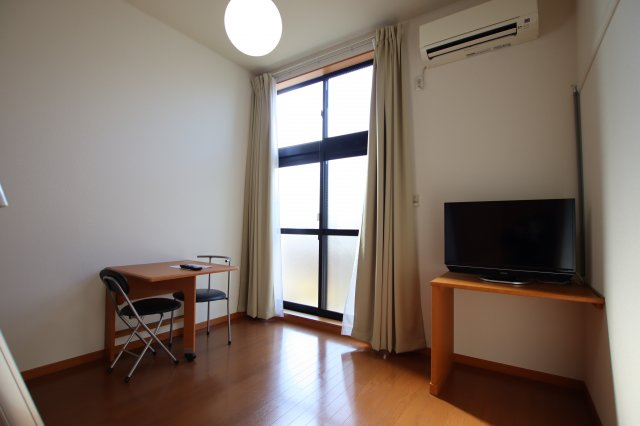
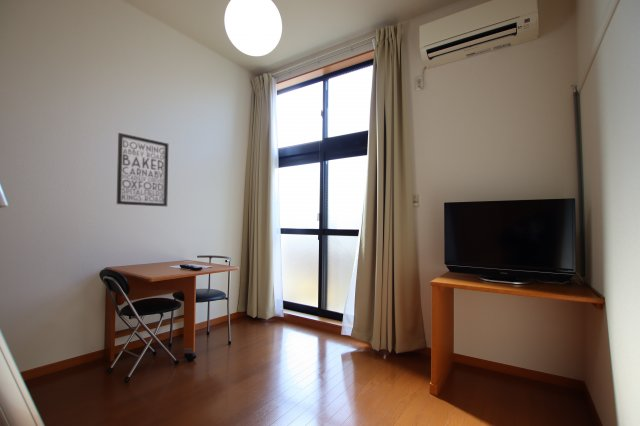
+ wall art [116,132,169,208]
